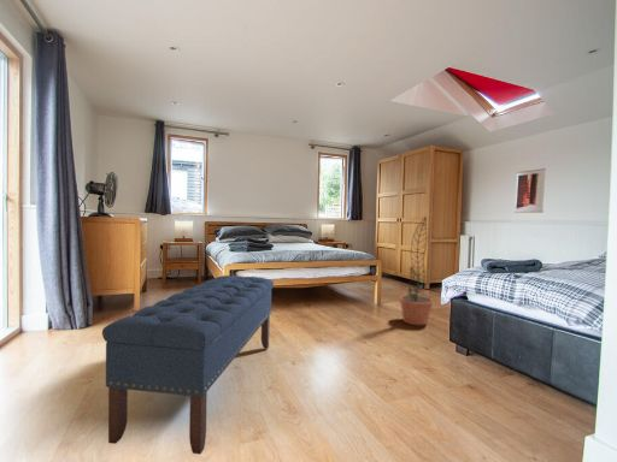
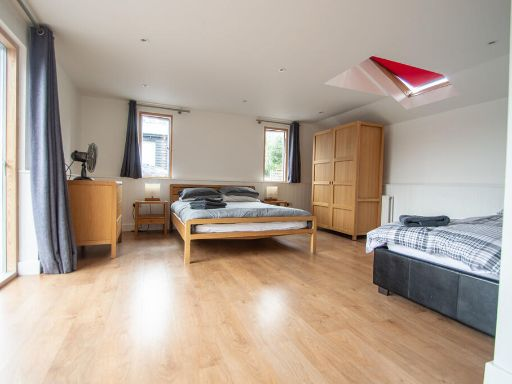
- wall art [513,167,547,214]
- decorative plant [399,215,434,326]
- bench [101,274,275,456]
